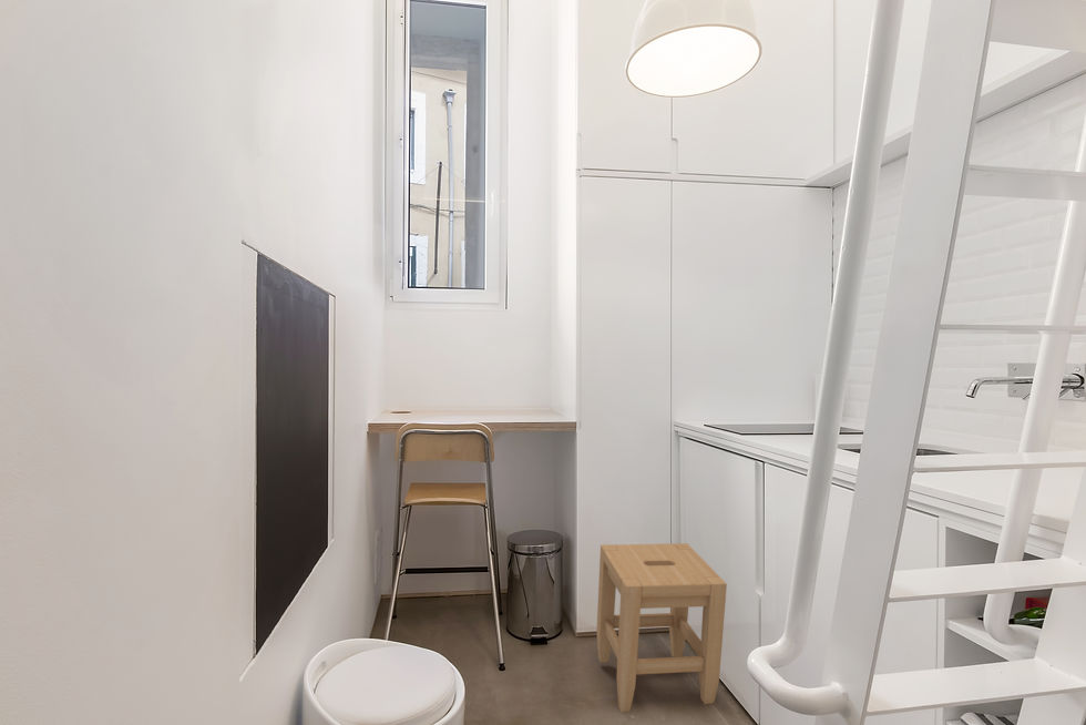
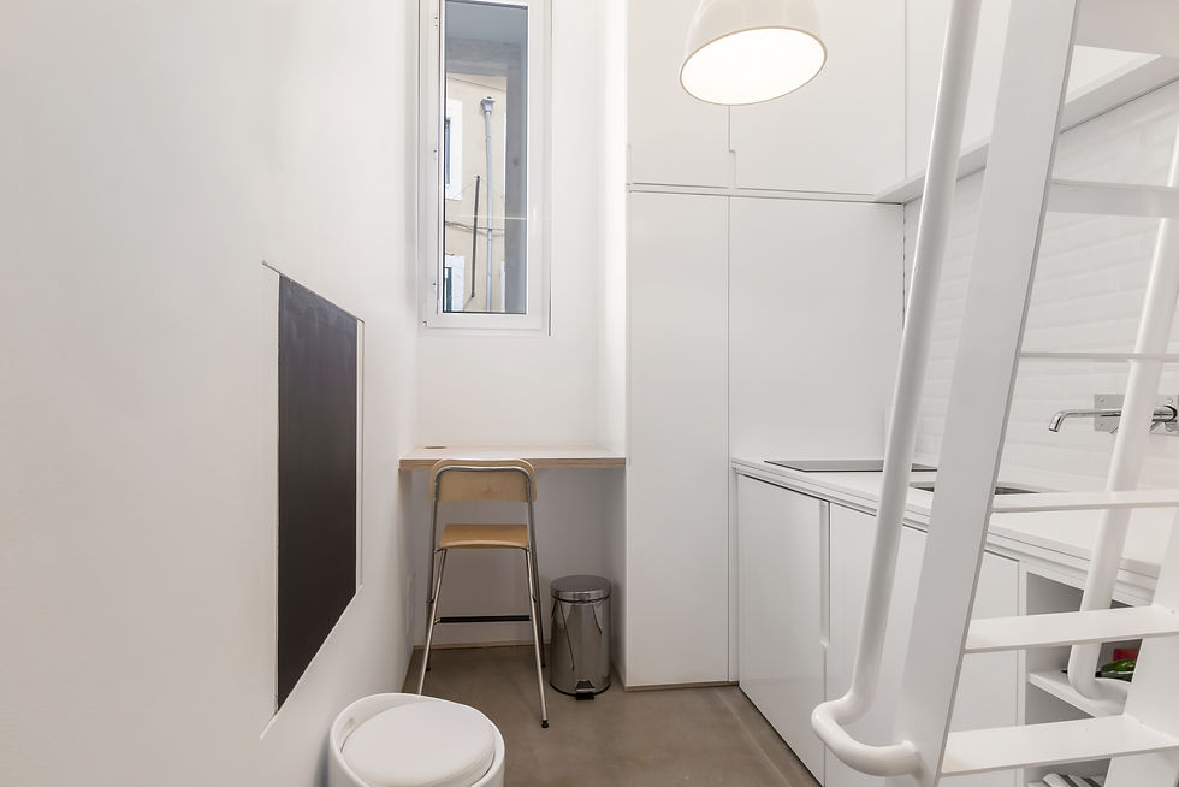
- stool [595,542,728,714]
